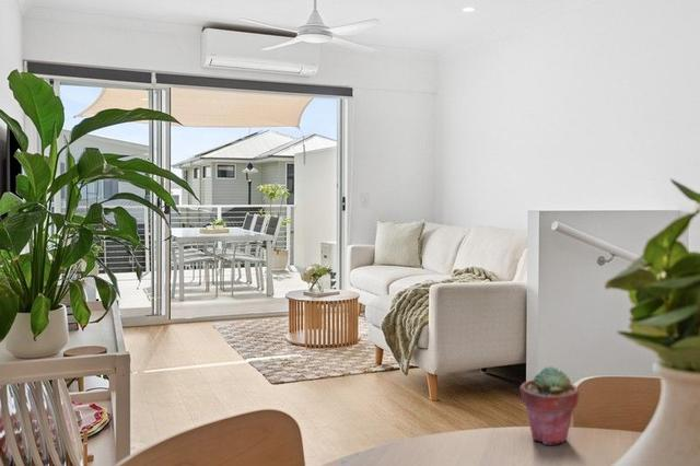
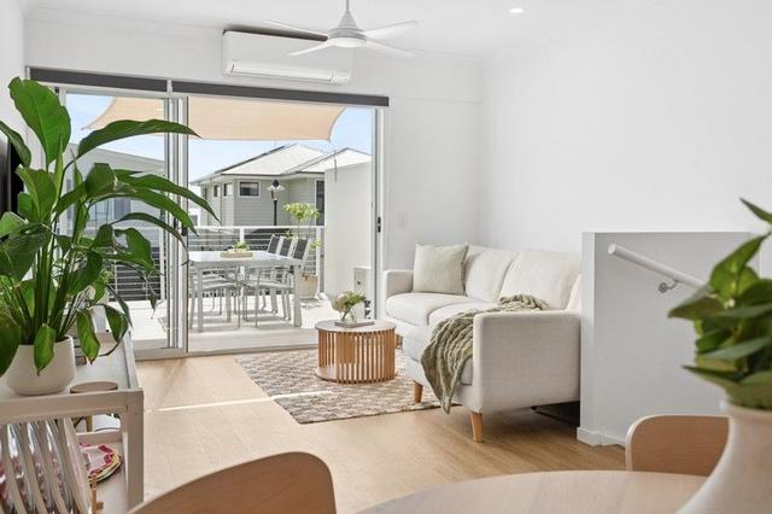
- potted succulent [518,365,580,445]
